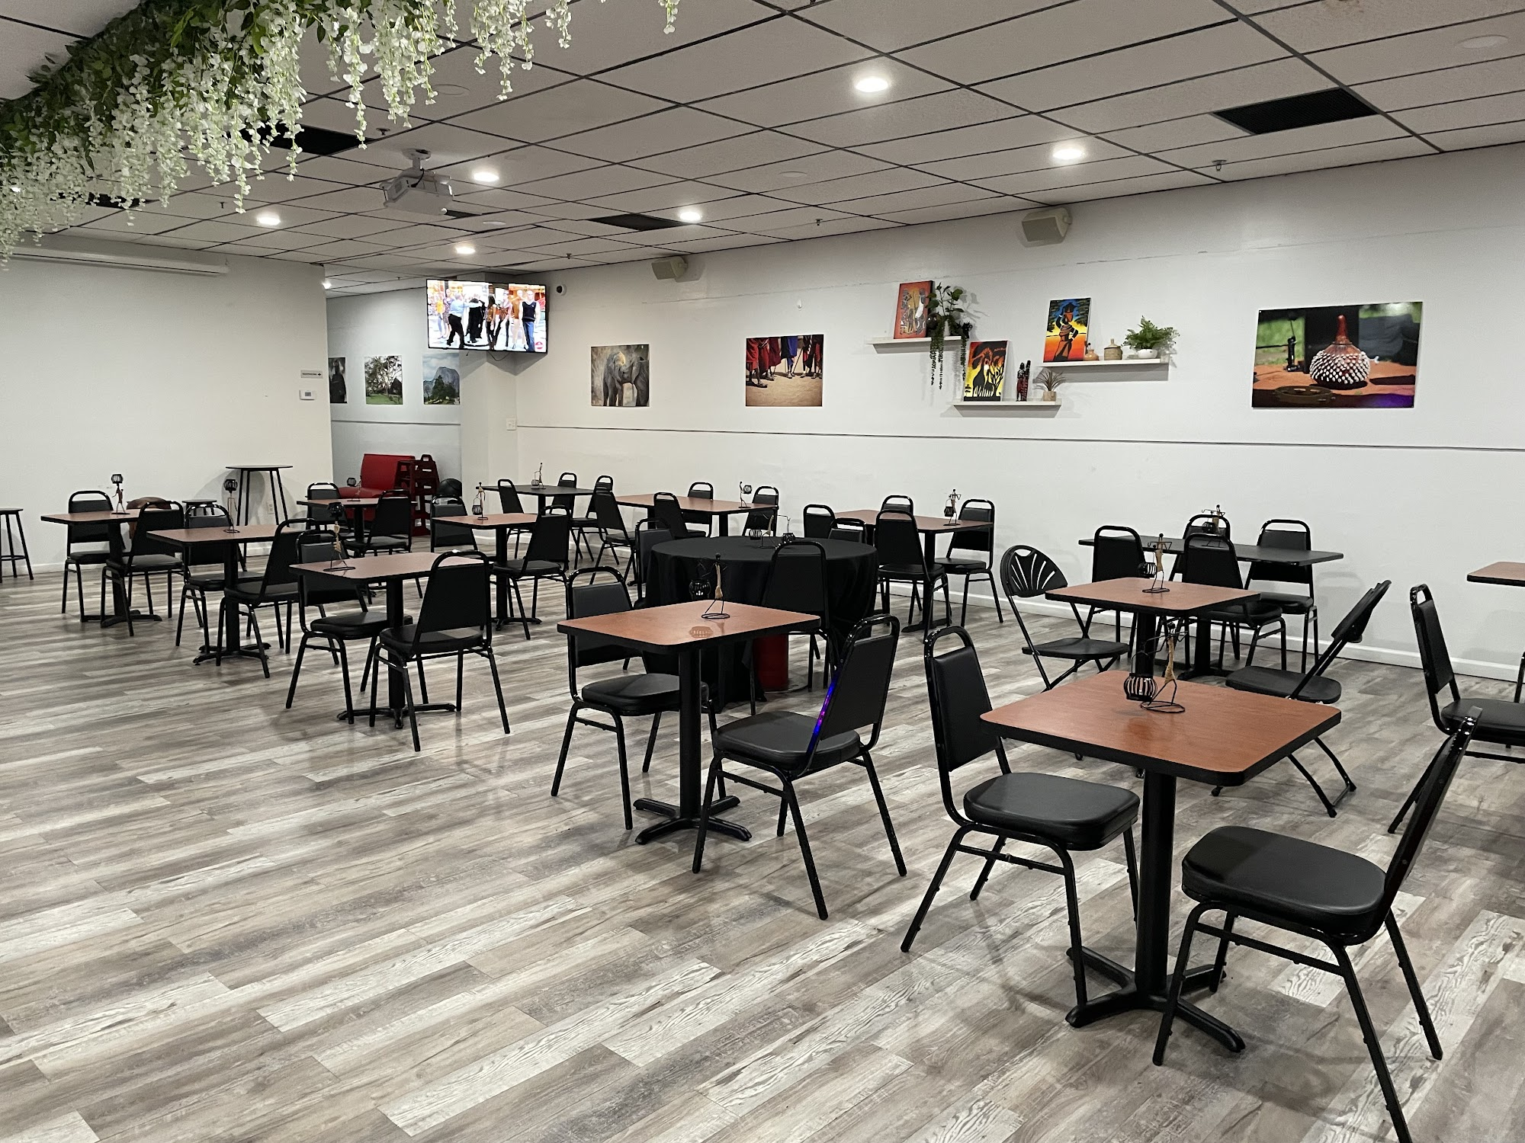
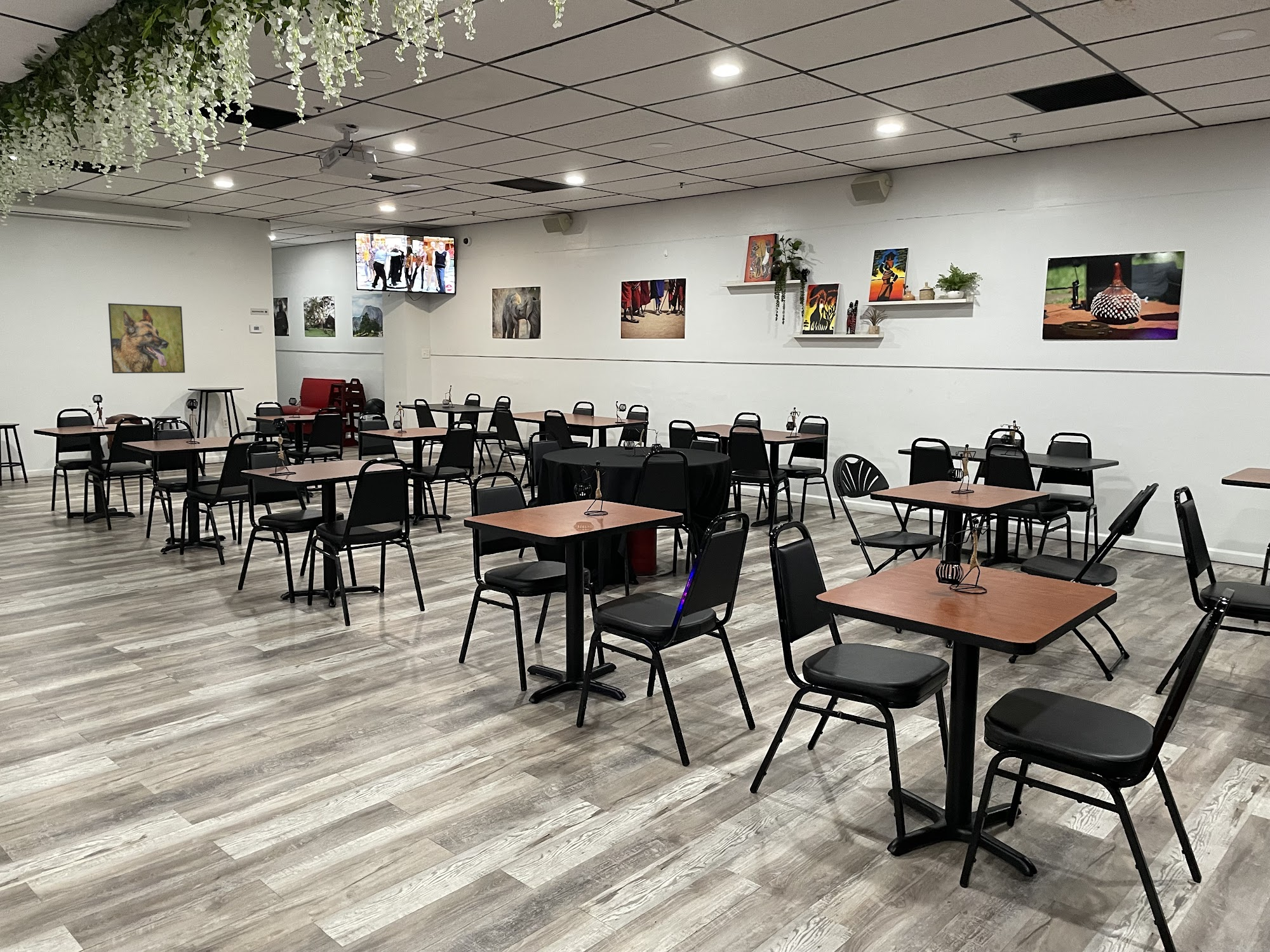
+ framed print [107,303,185,374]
